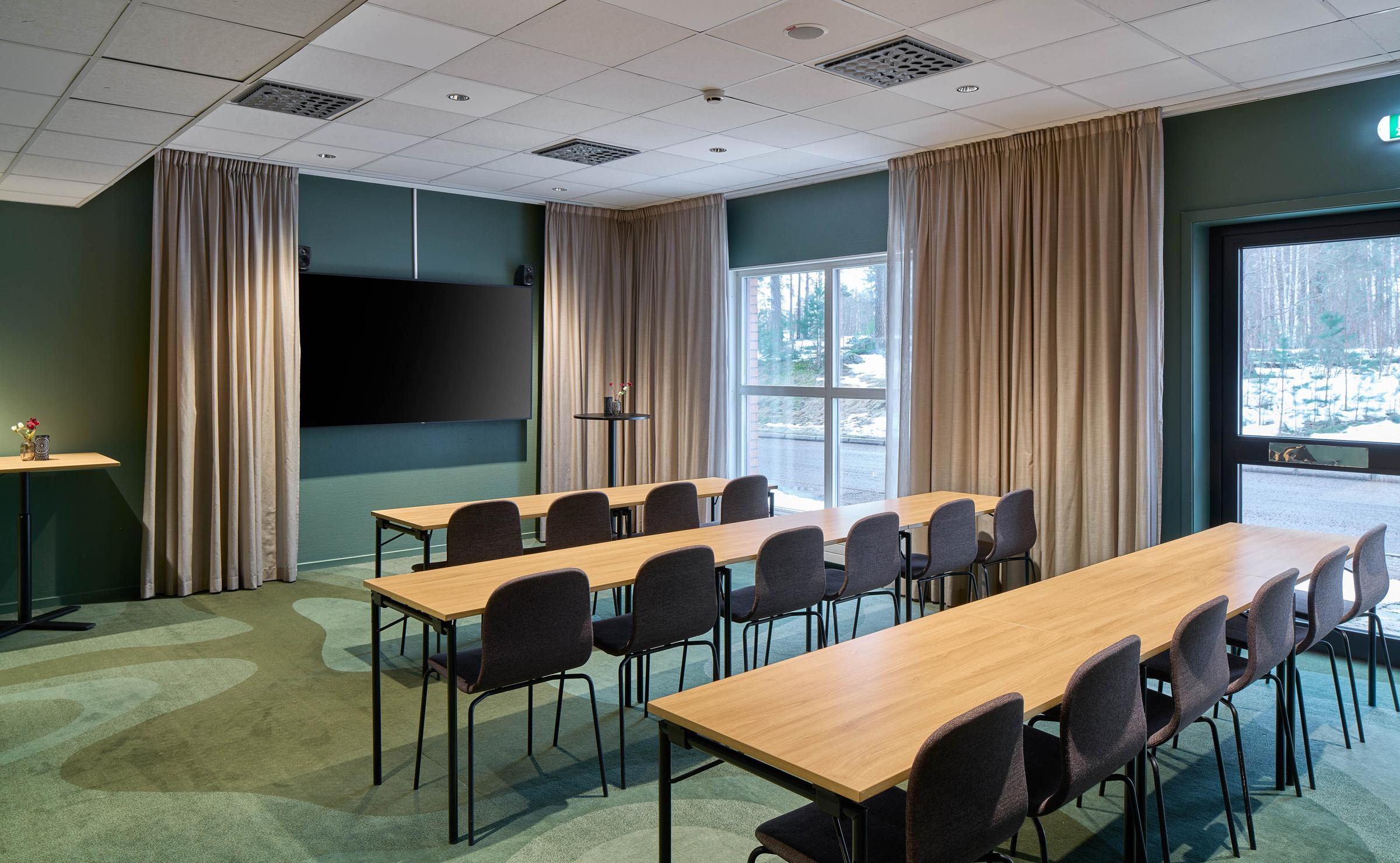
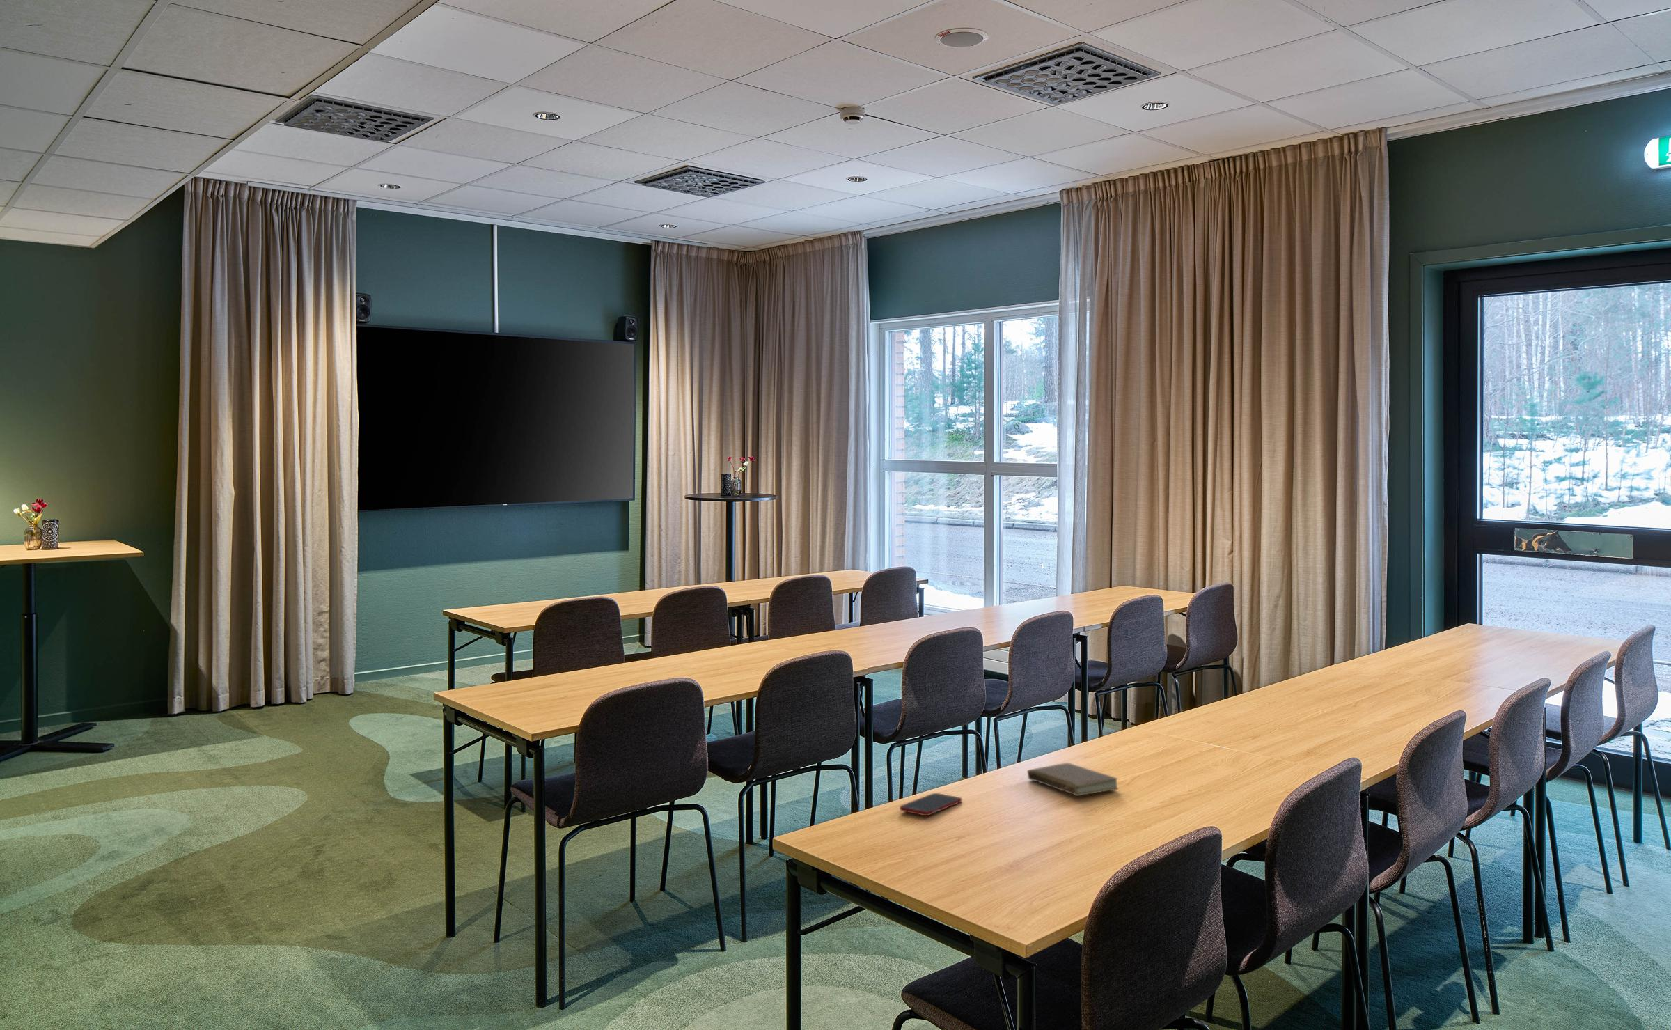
+ book [1026,761,1120,797]
+ cell phone [899,792,963,816]
